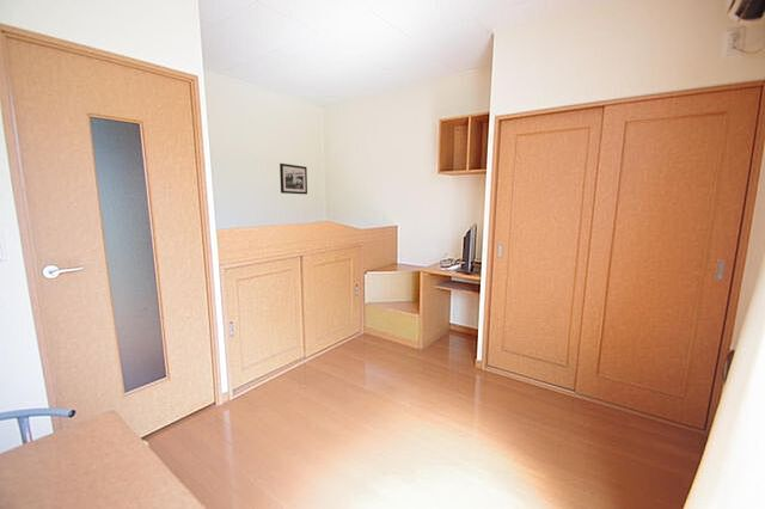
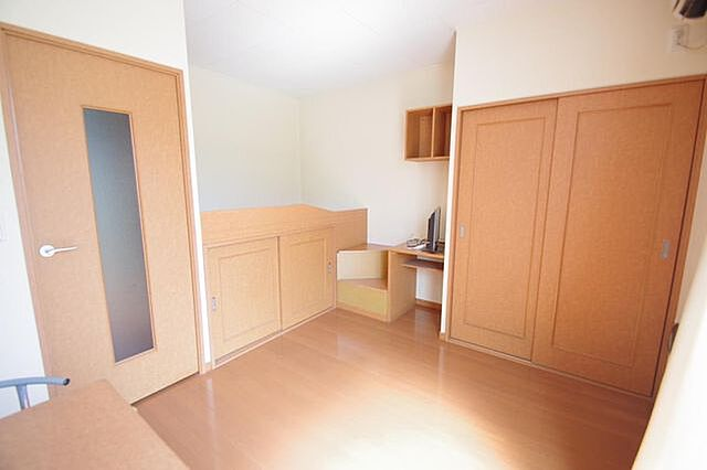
- picture frame [279,162,308,196]
